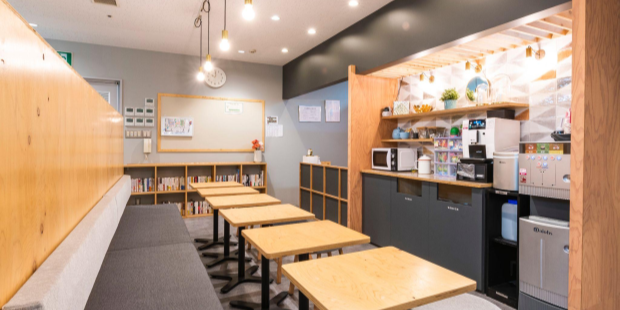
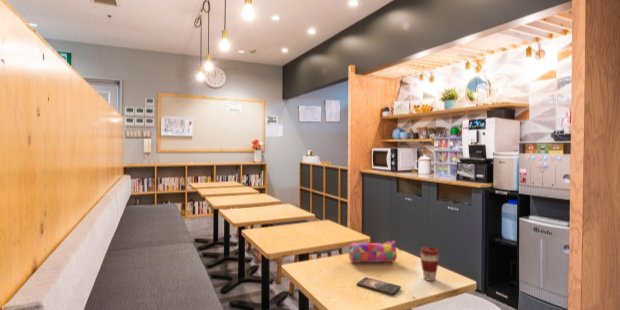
+ smartphone [356,276,402,296]
+ pencil case [347,240,398,264]
+ coffee cup [419,246,441,282]
